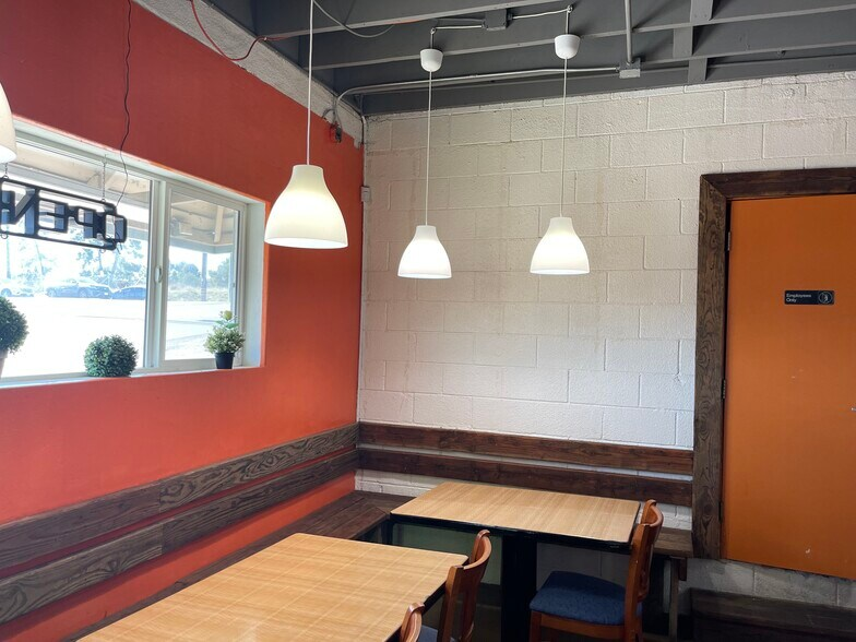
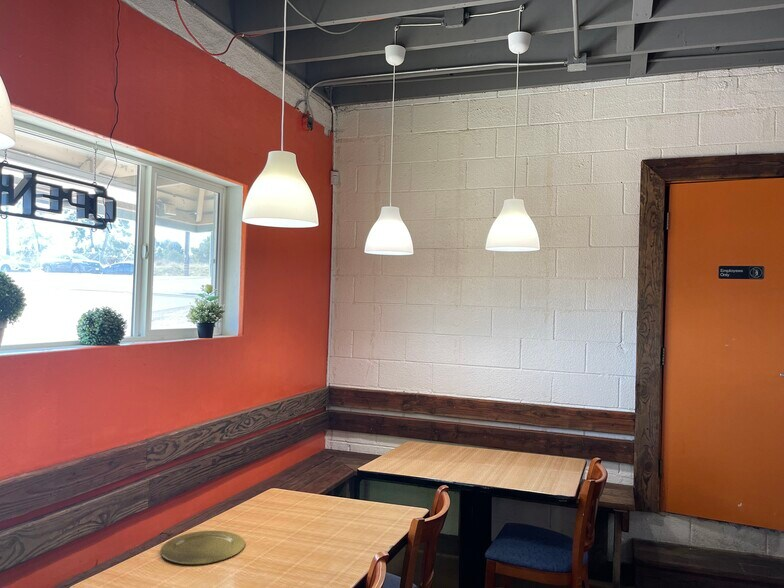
+ plate [160,530,246,565]
